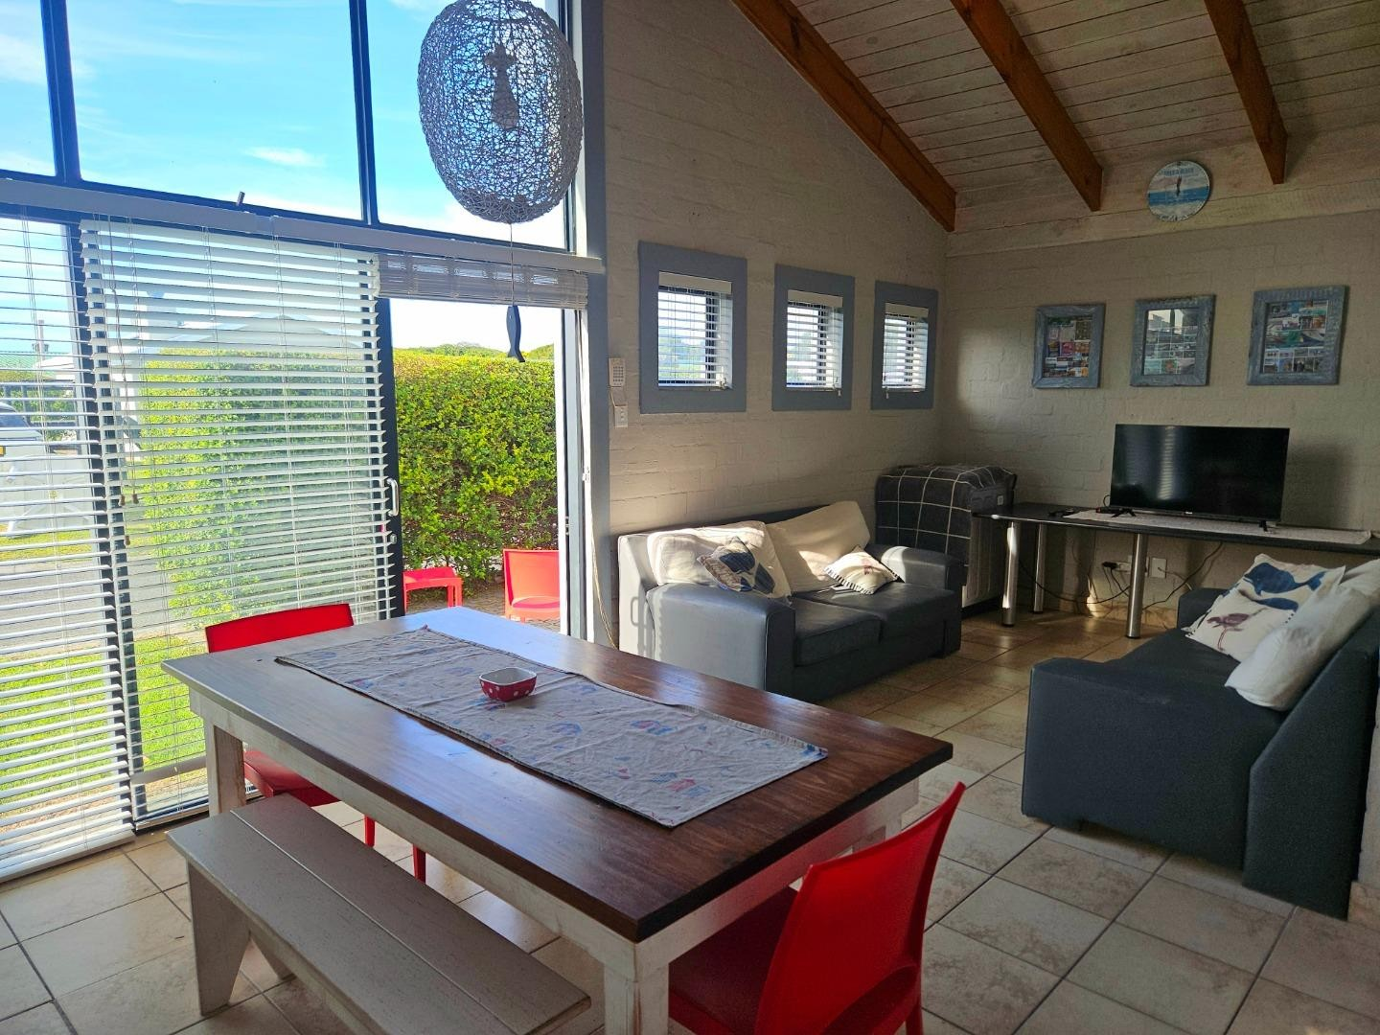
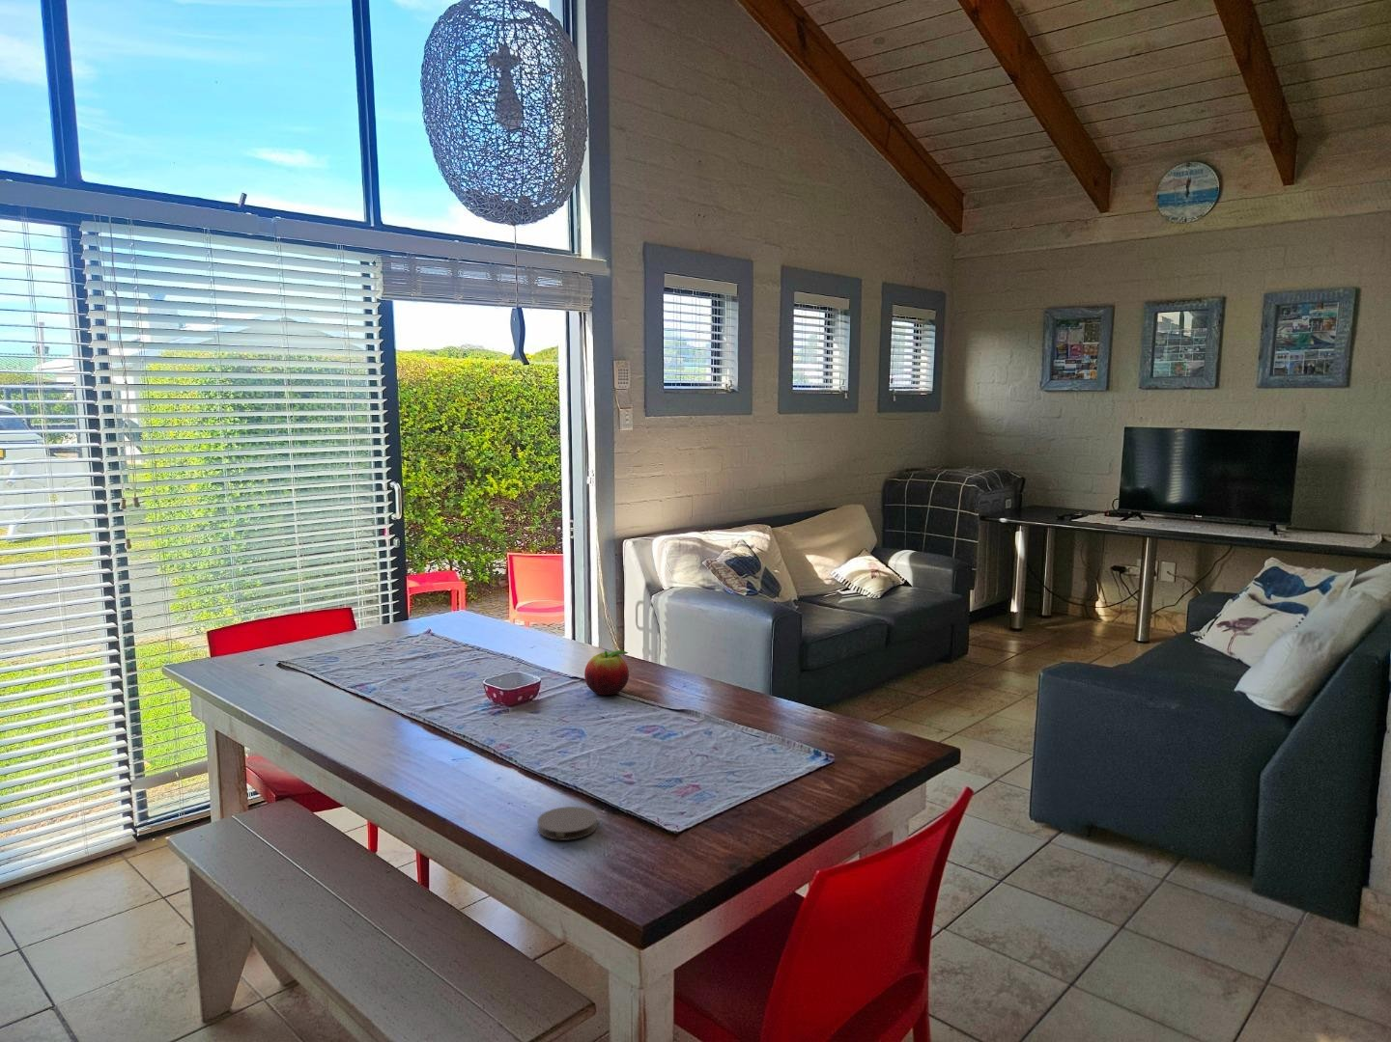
+ coaster [536,806,598,842]
+ fruit [584,649,630,696]
